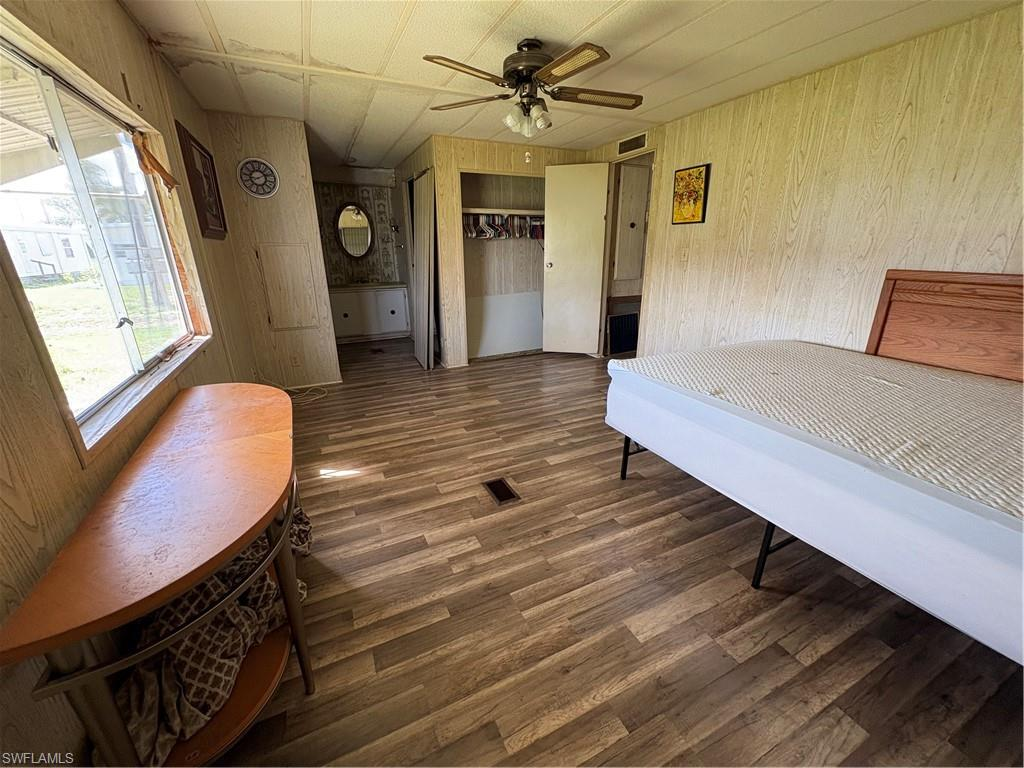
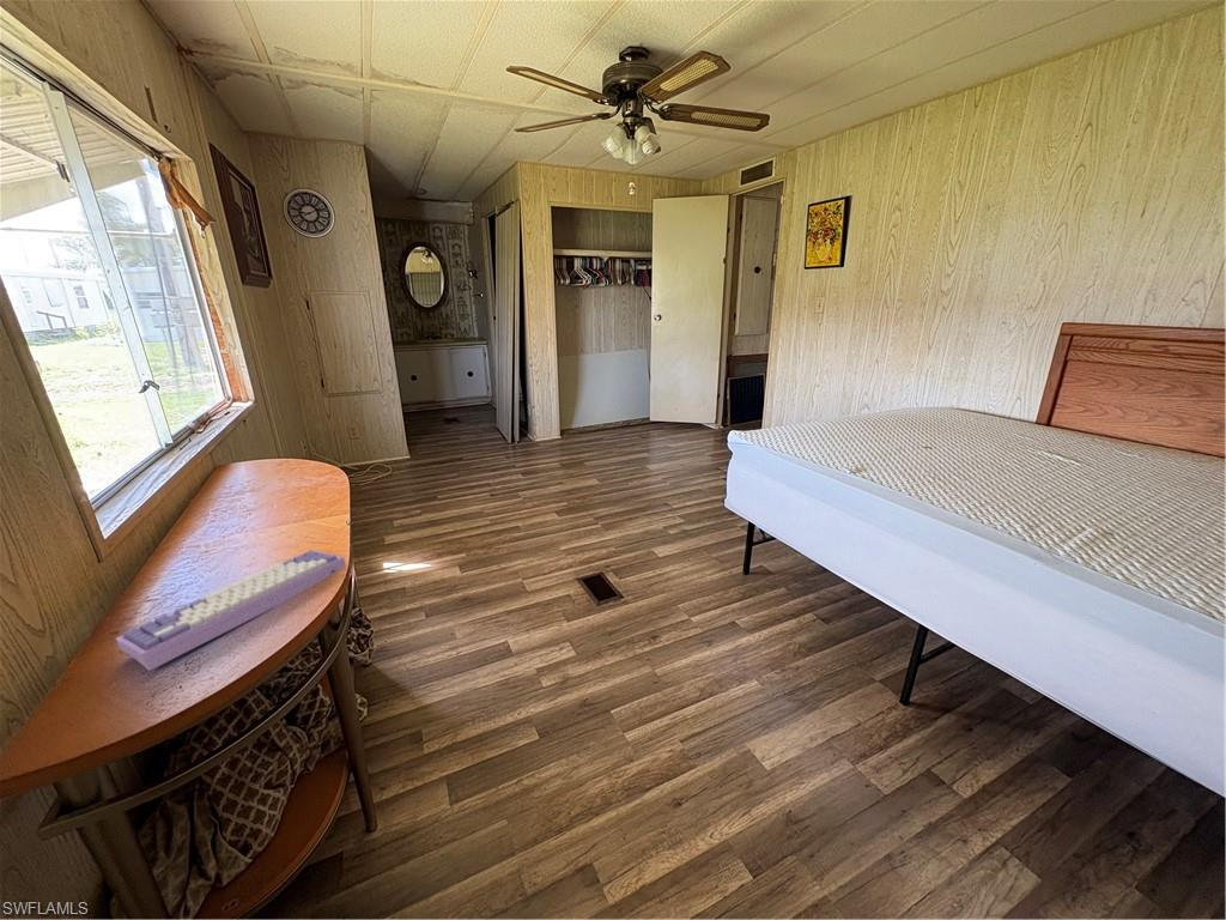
+ keyboard [115,549,347,672]
